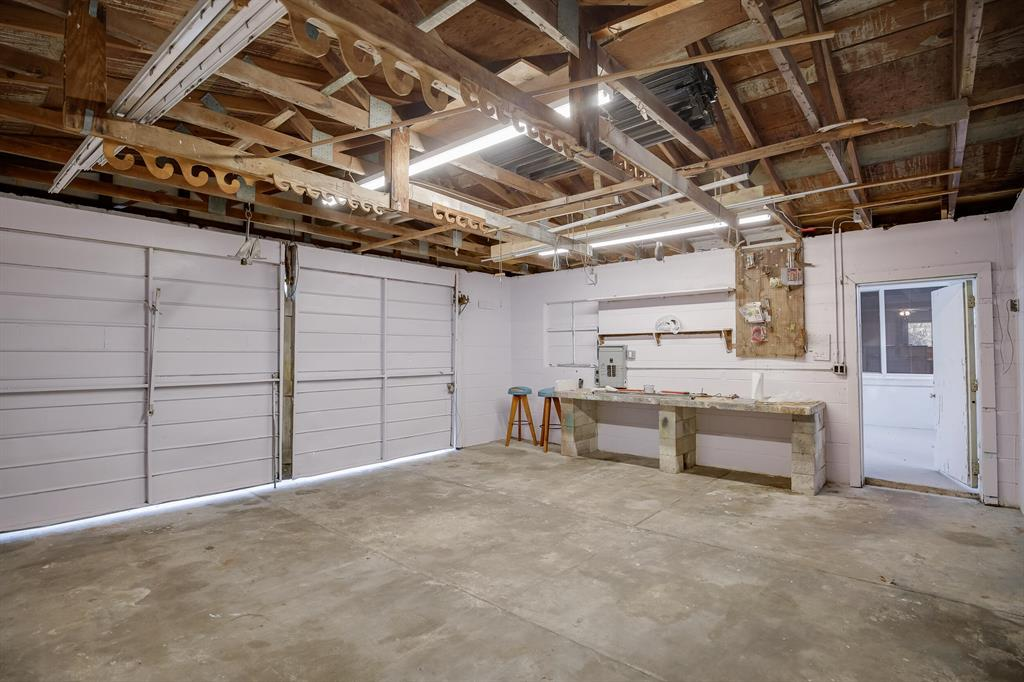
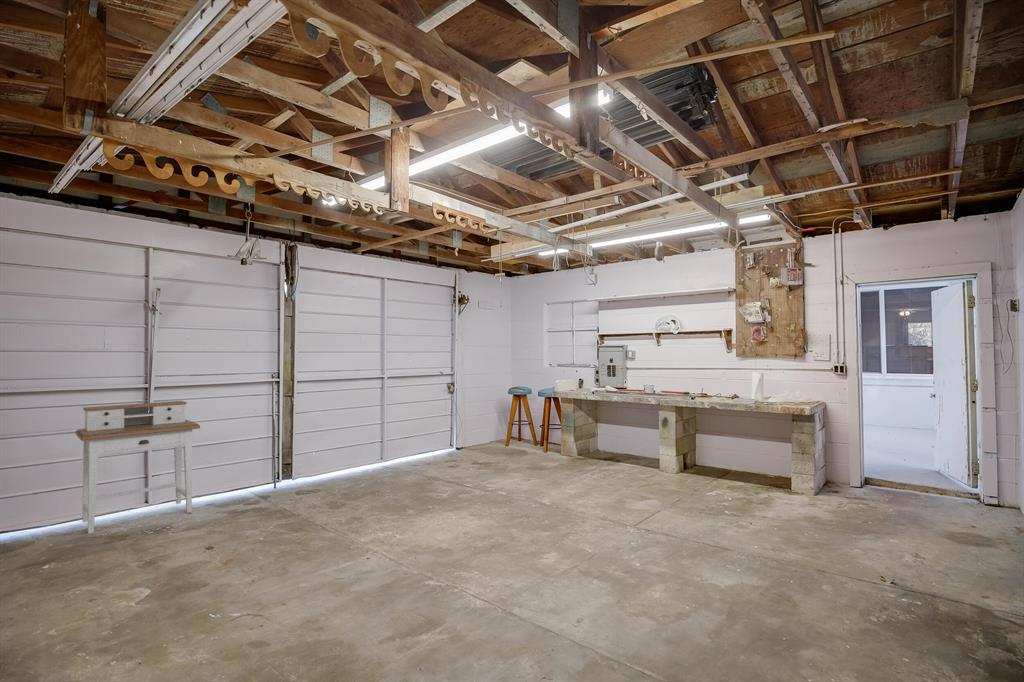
+ desk [74,400,201,535]
